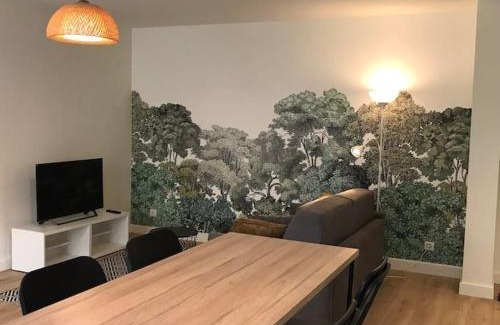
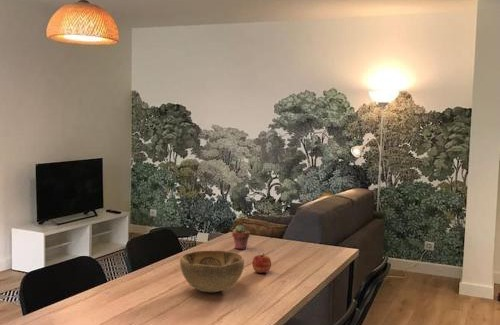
+ decorative bowl [179,249,245,293]
+ potted succulent [231,224,251,250]
+ apple [251,252,272,274]
